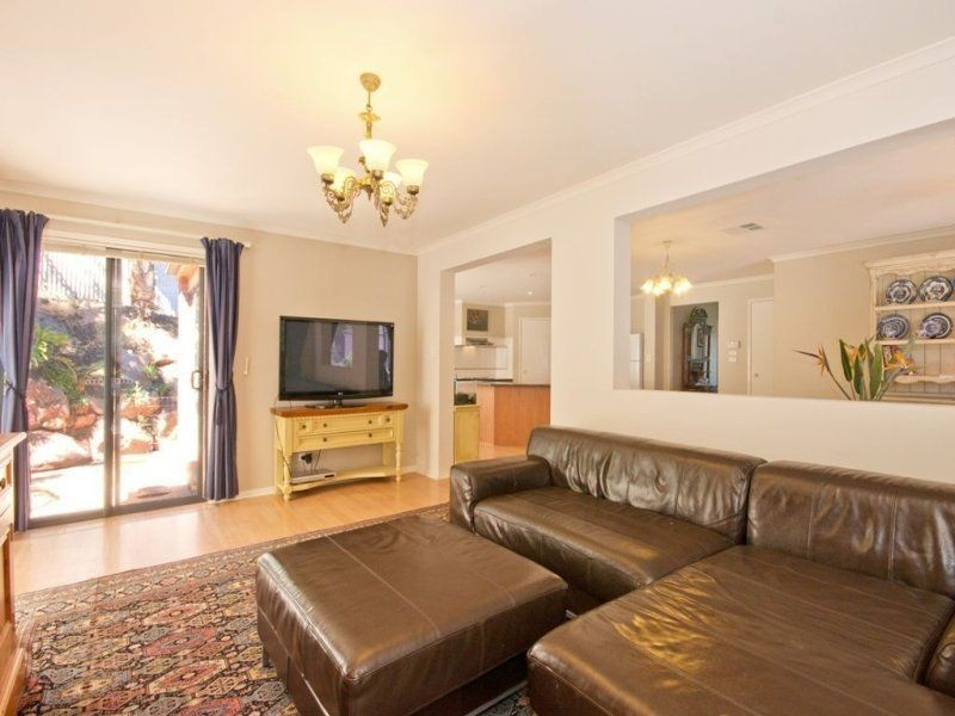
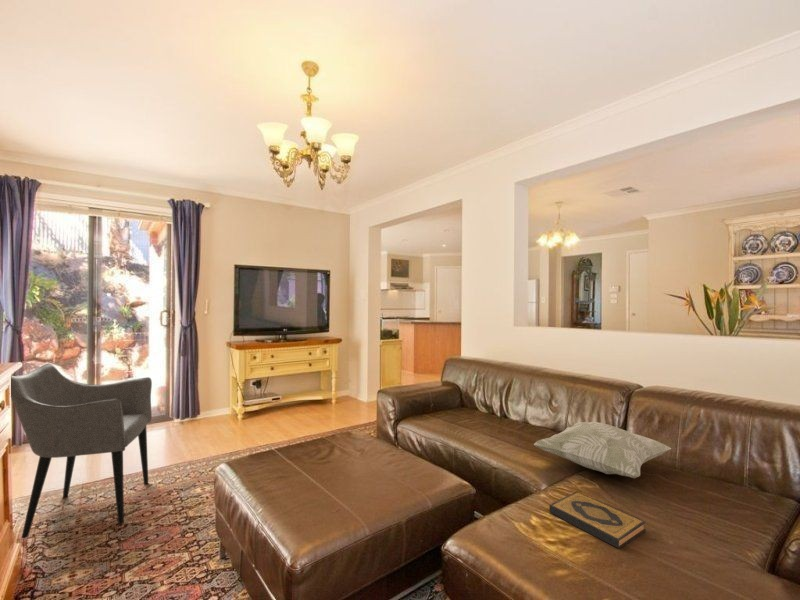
+ armchair [10,363,153,539]
+ decorative pillow [533,421,672,479]
+ hardback book [548,490,647,549]
